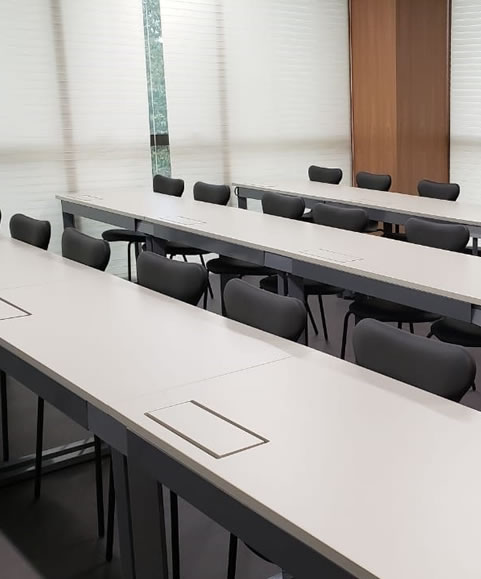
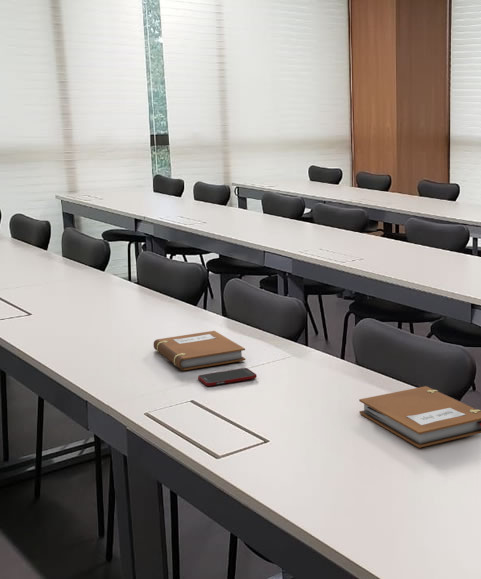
+ notebook [358,385,481,449]
+ notebook [153,330,246,371]
+ cell phone [197,367,258,387]
